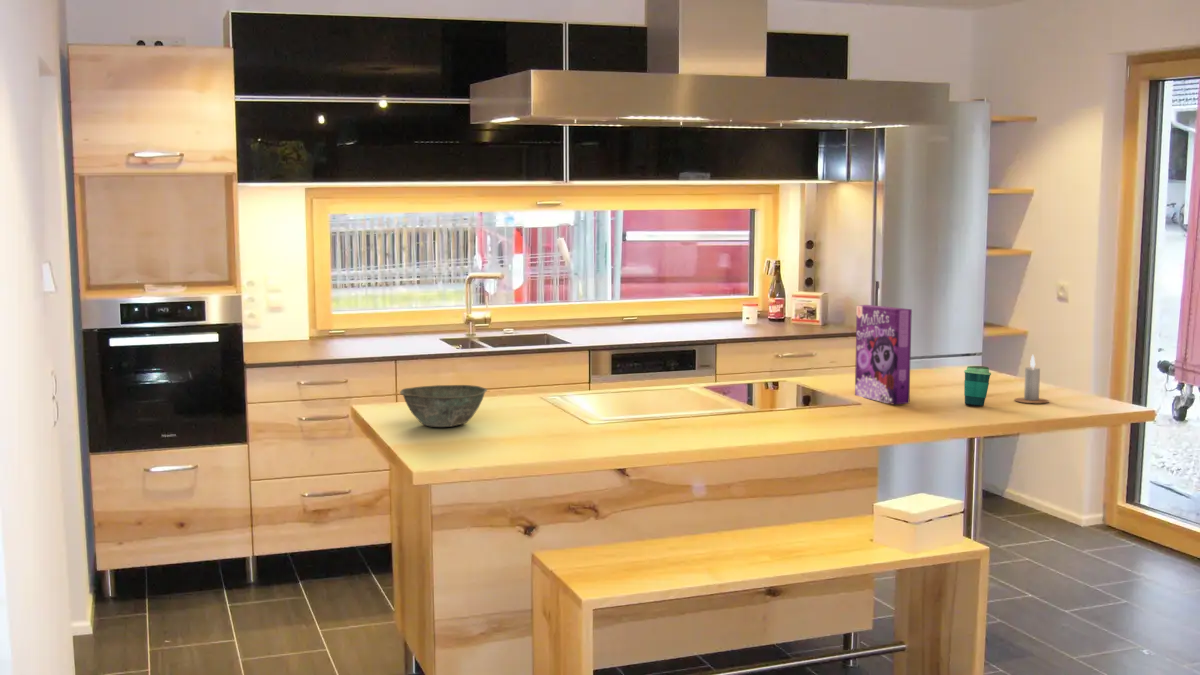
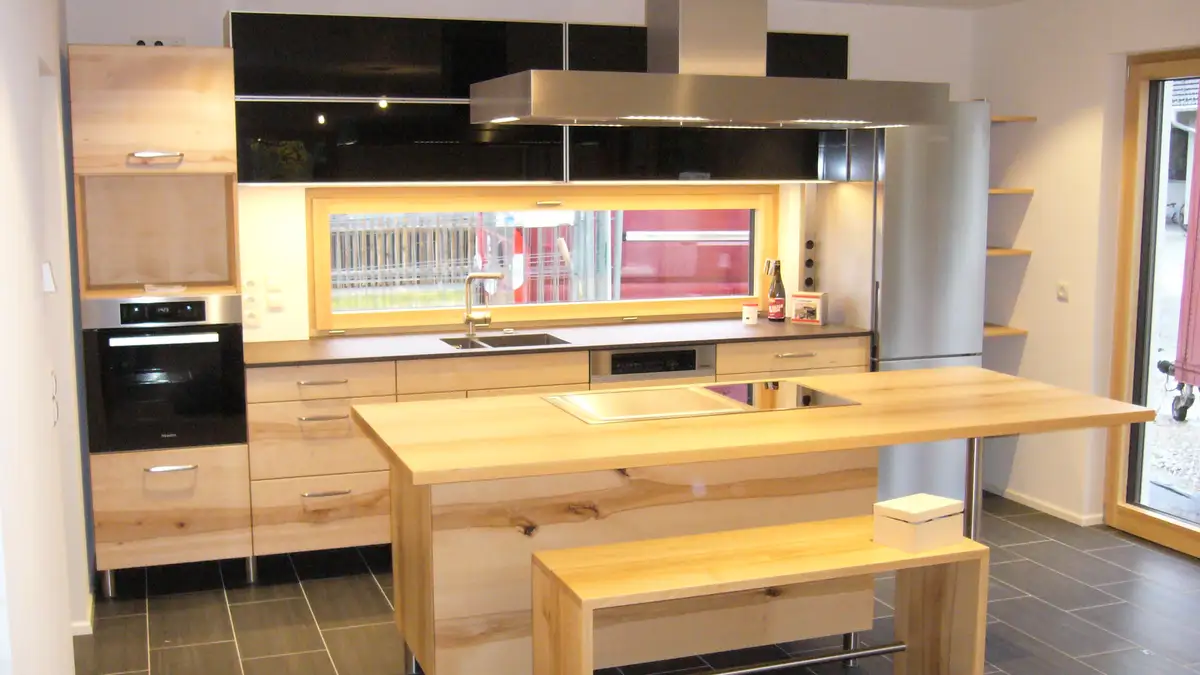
- candle [1013,354,1050,404]
- cereal box [854,304,913,405]
- bowl [399,384,488,428]
- cup [963,365,992,408]
